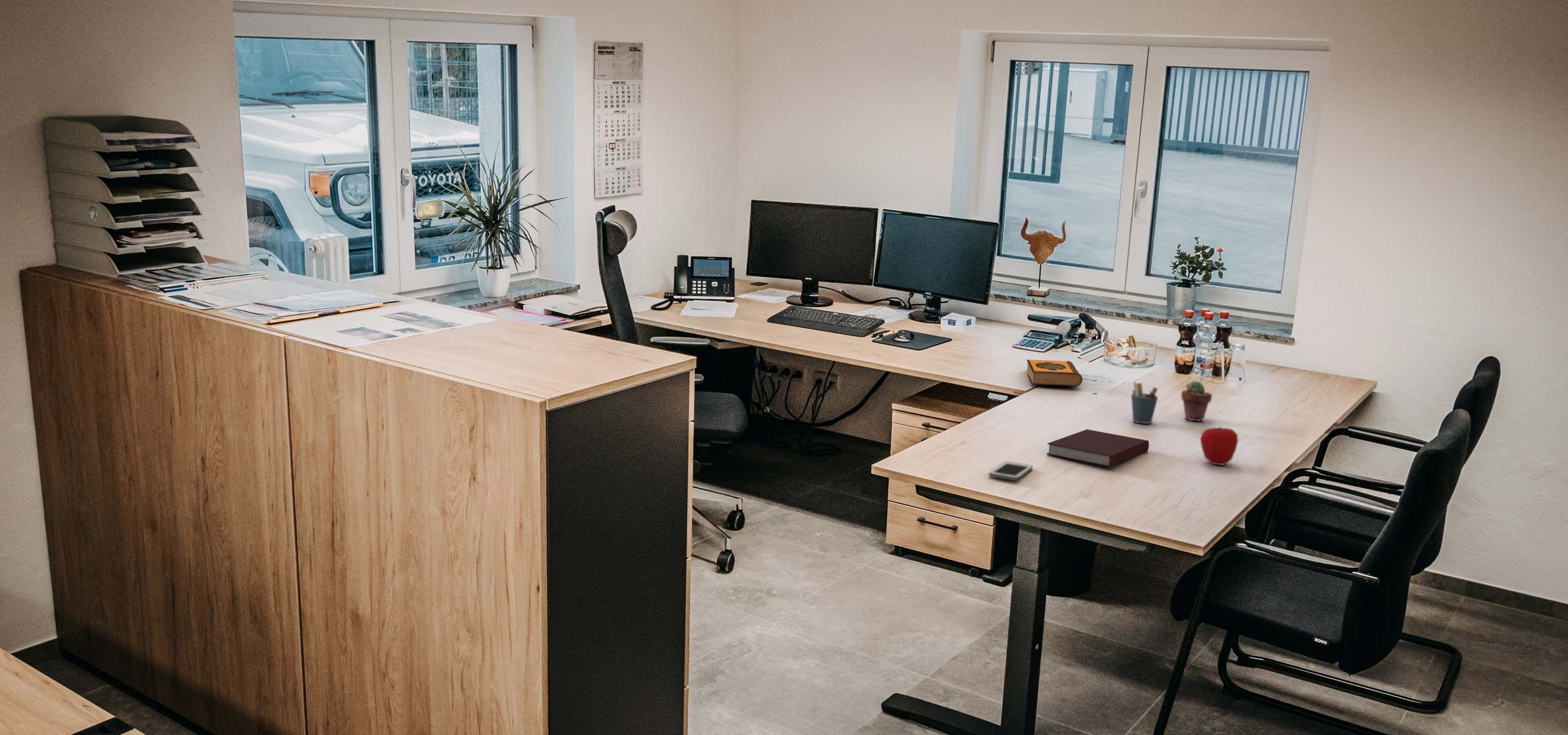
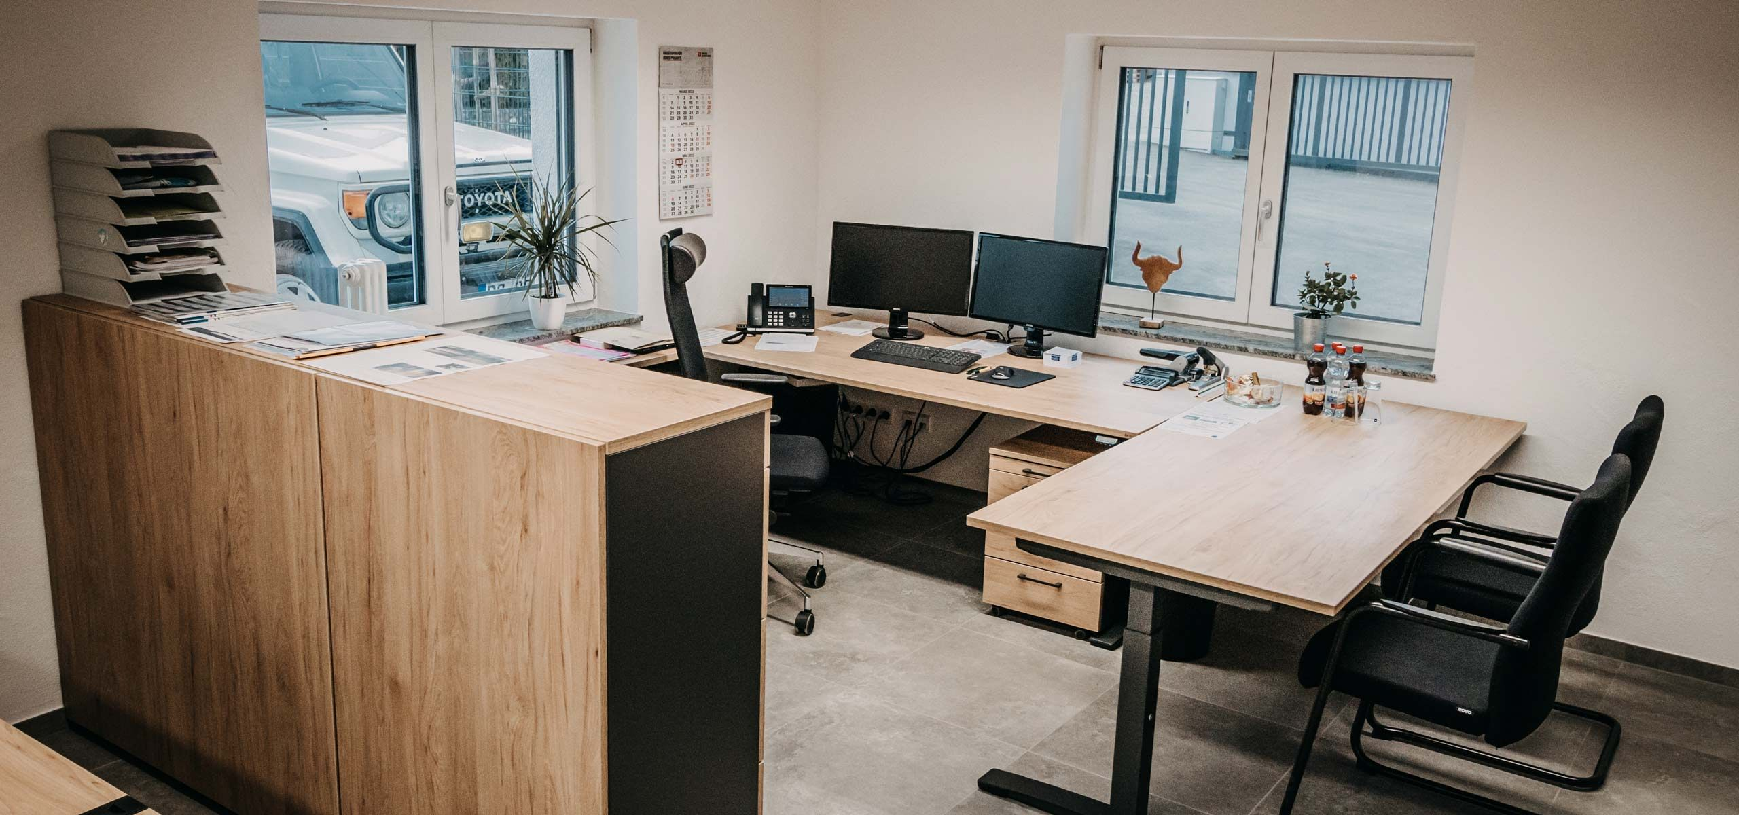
- hardback book [1027,359,1083,387]
- pen holder [1131,382,1159,424]
- notebook [1046,429,1150,468]
- apple [1199,424,1239,466]
- potted succulent [1181,380,1213,421]
- cell phone [988,461,1033,481]
